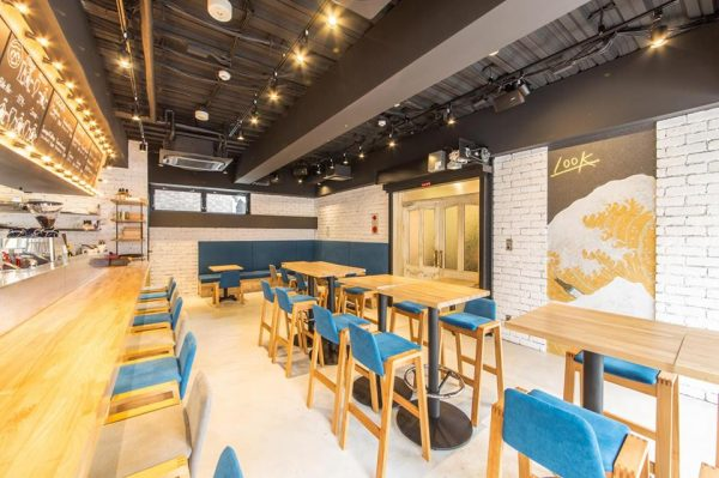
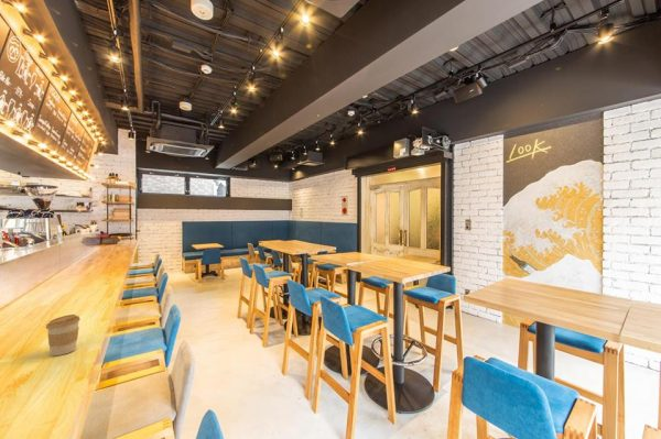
+ coffee cup [45,314,82,356]
